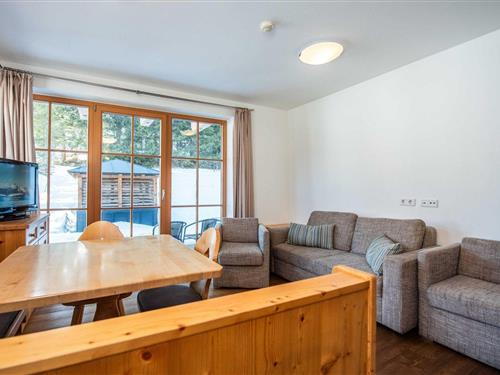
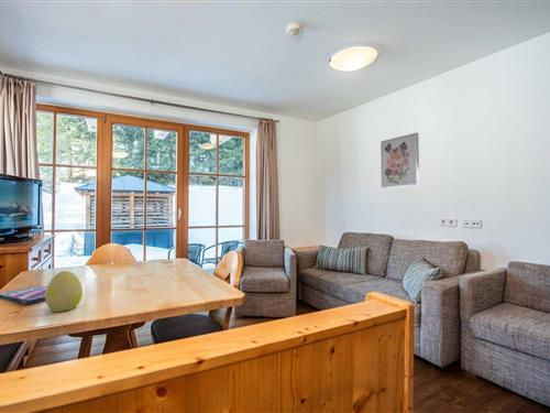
+ decorative egg [44,270,84,313]
+ video game case [0,284,47,305]
+ wall art [380,131,420,189]
